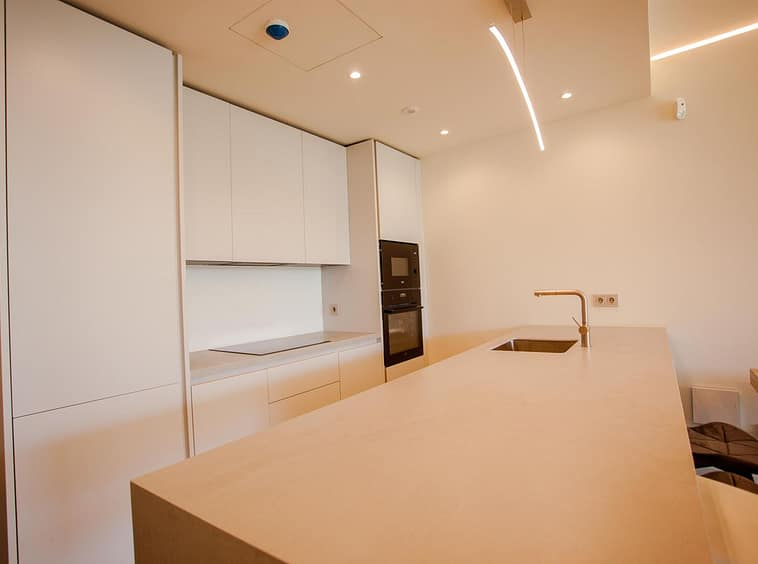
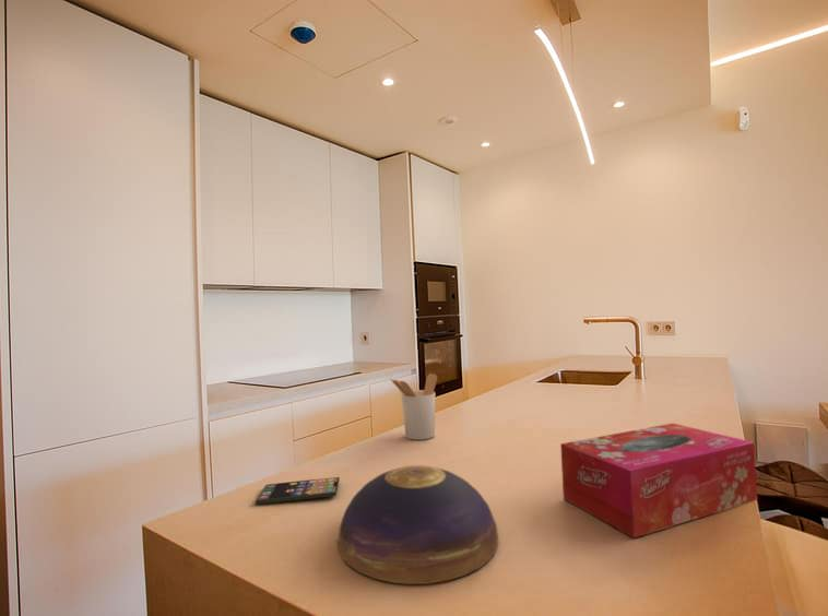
+ decorative bowl [338,464,499,585]
+ utensil holder [389,372,438,441]
+ smartphone [255,476,341,506]
+ tissue box [559,423,758,540]
